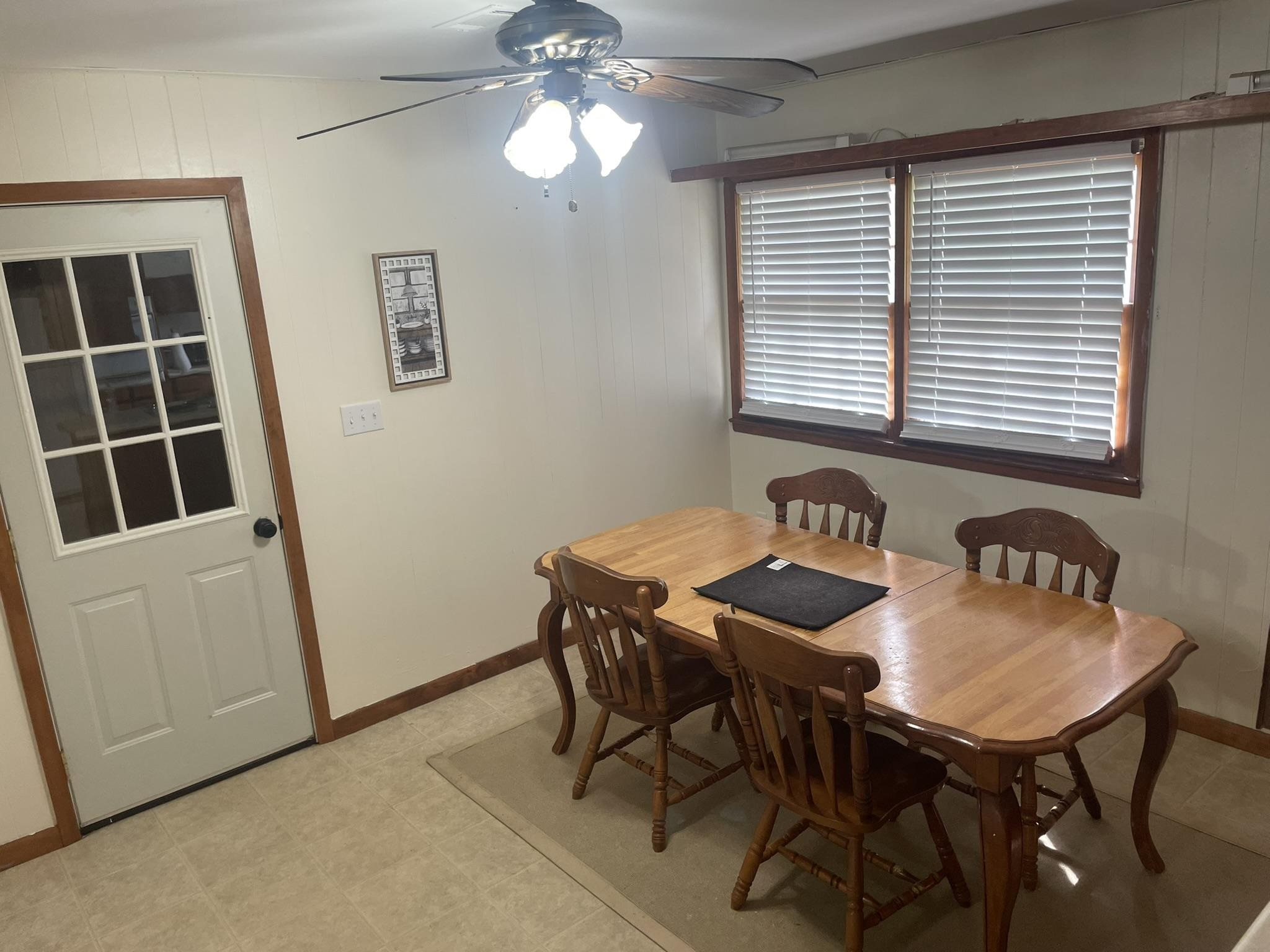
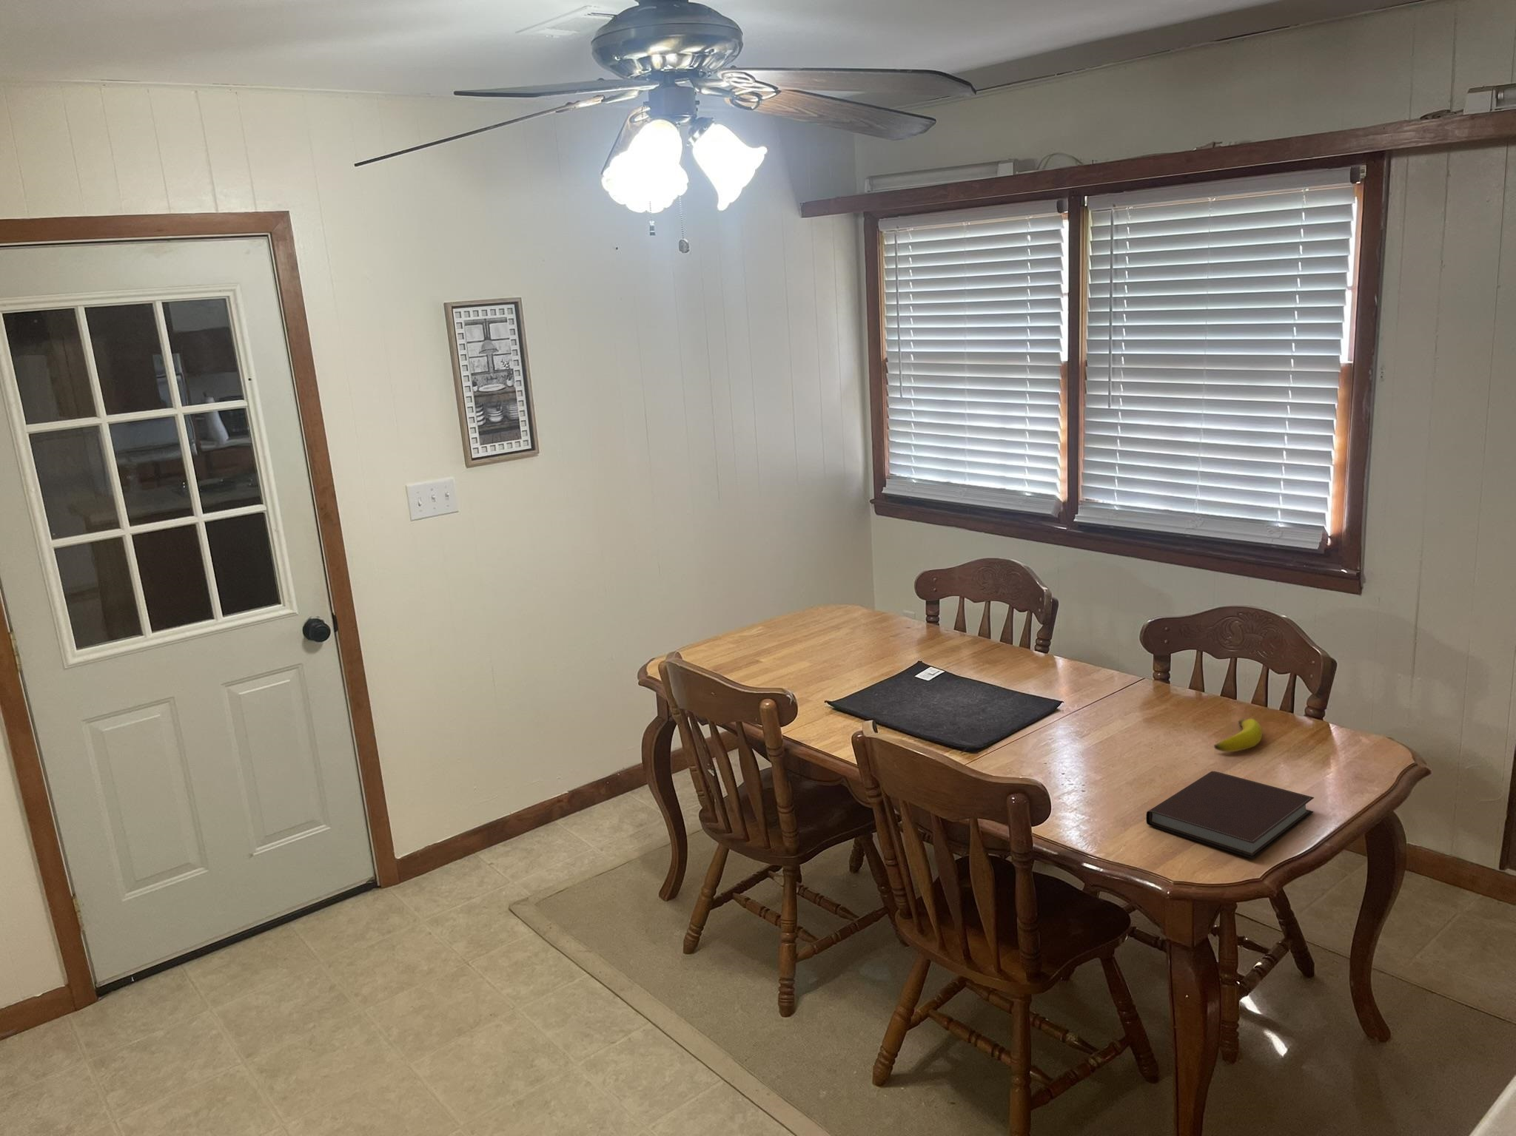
+ banana [1213,718,1263,753]
+ notebook [1146,771,1314,859]
